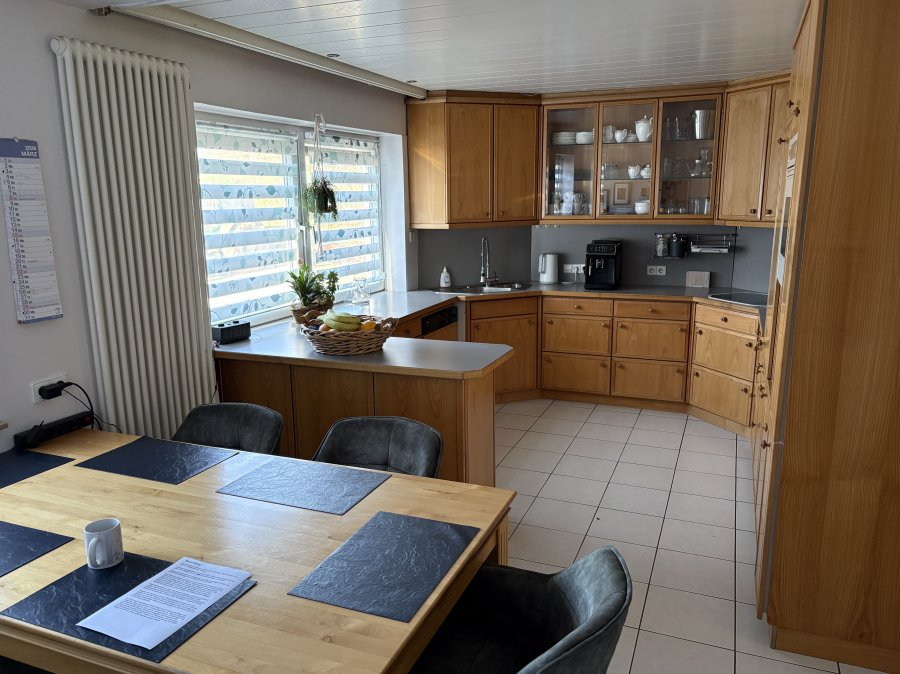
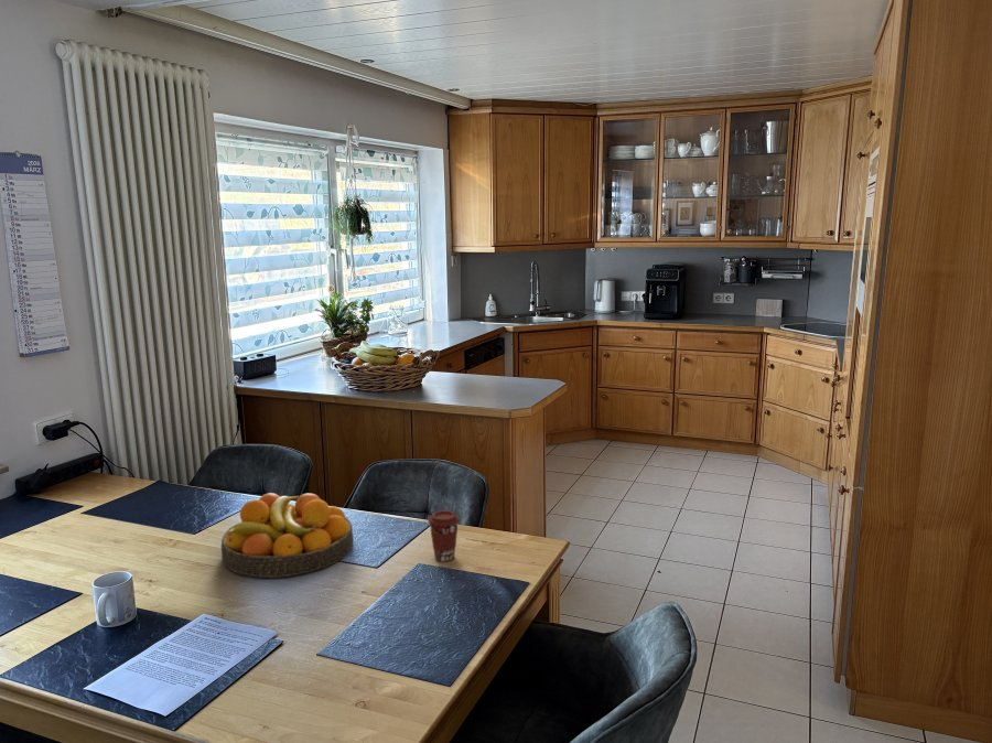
+ fruit bowl [220,492,355,579]
+ coffee cup [427,509,461,562]
